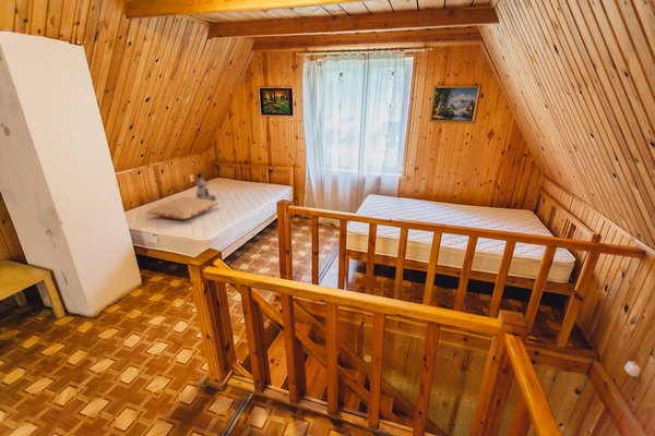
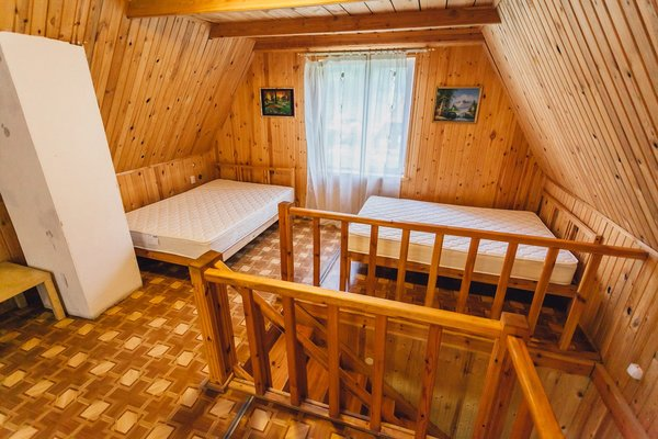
- pillow [144,196,221,220]
- teddy bear [195,175,217,202]
